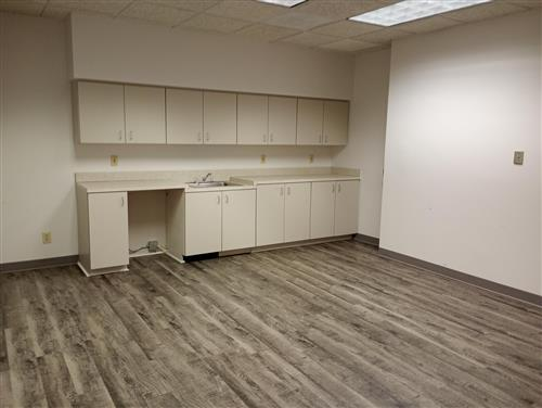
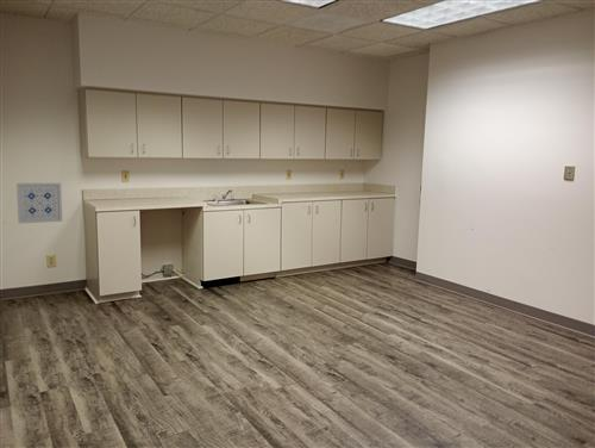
+ wall art [15,182,63,224]
